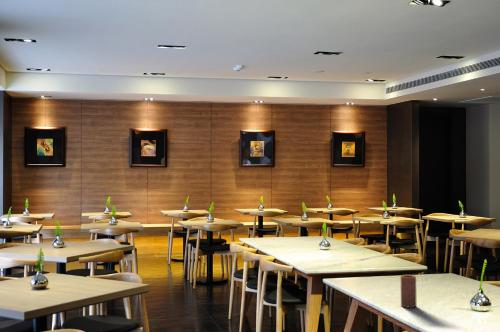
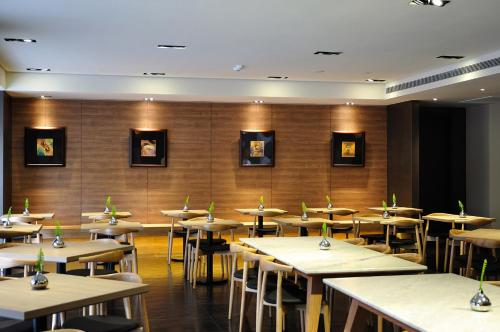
- candle [399,274,418,308]
